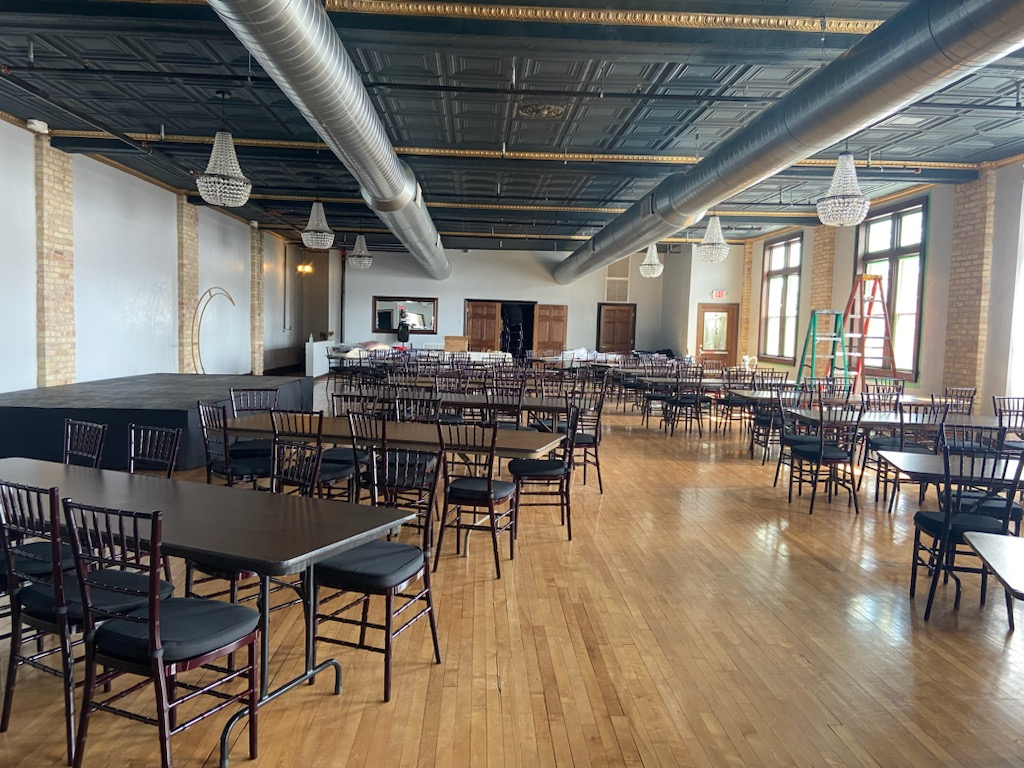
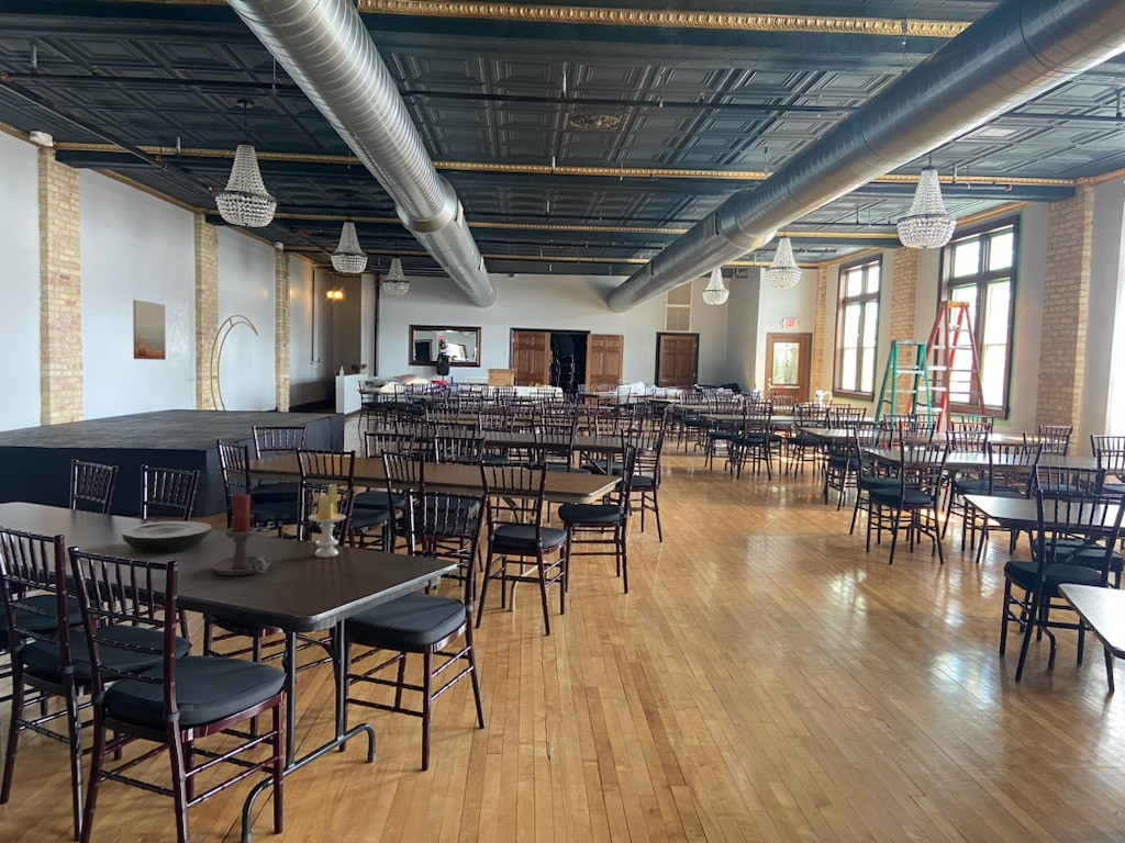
+ plate [121,520,213,554]
+ candle holder [210,492,272,576]
+ candle [307,483,347,559]
+ wall art [132,299,167,361]
